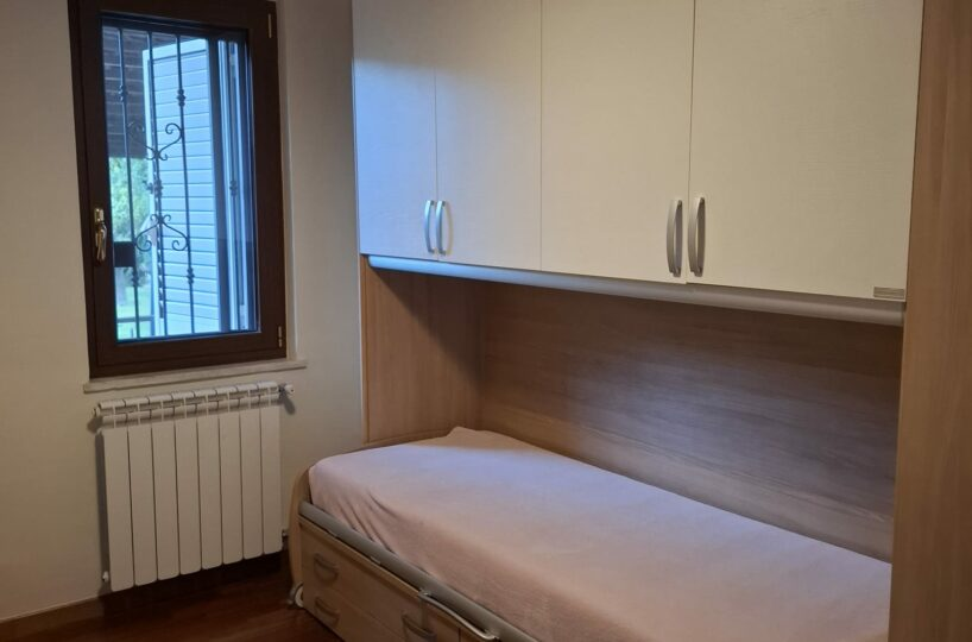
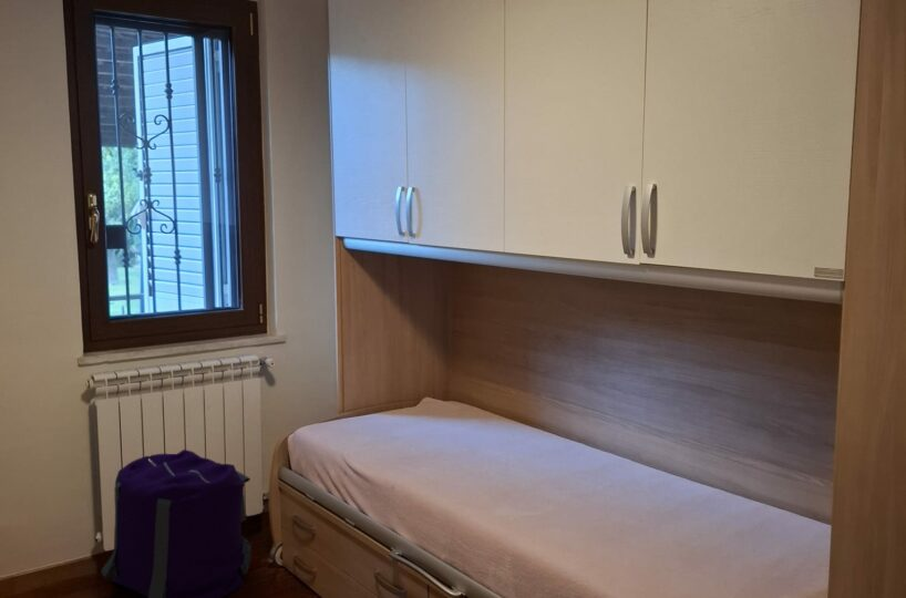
+ backpack [100,448,253,598]
